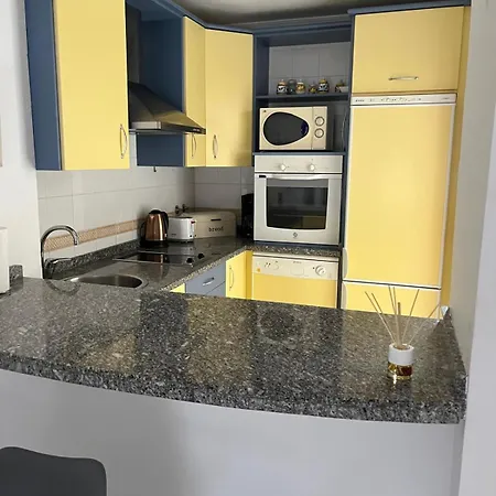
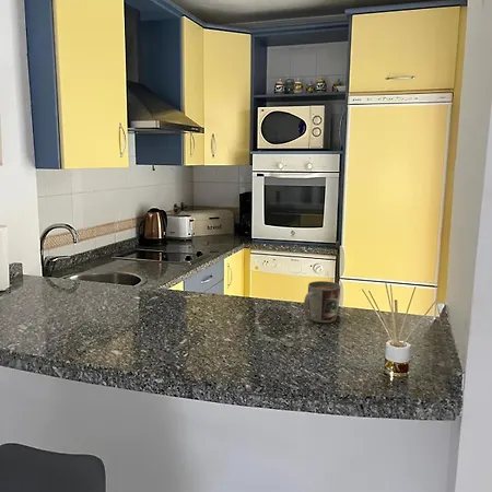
+ mug [303,280,341,324]
